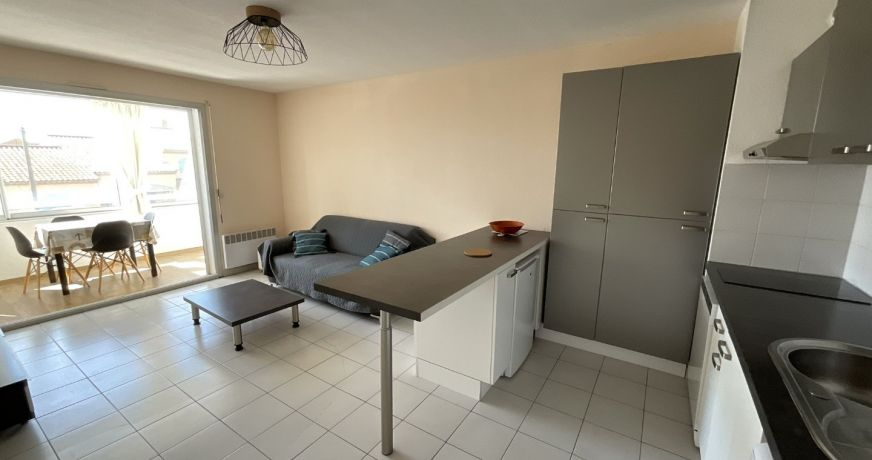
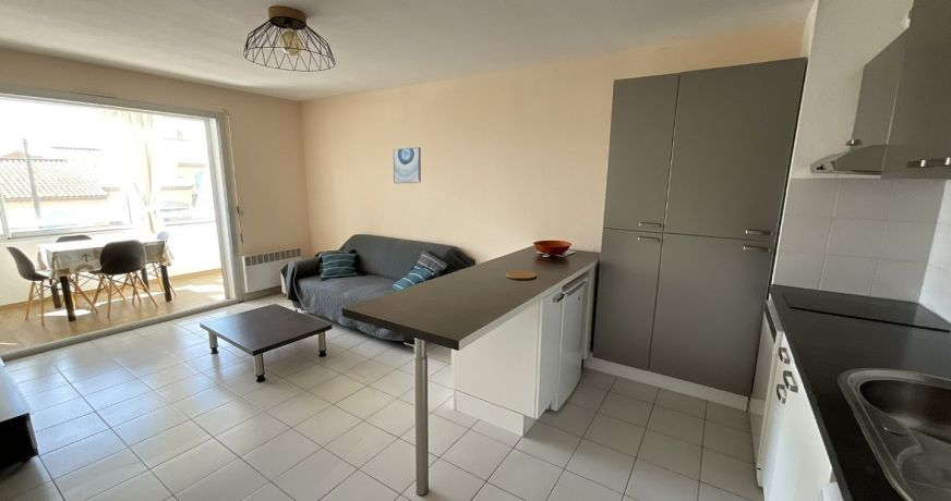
+ wall art [393,146,422,184]
